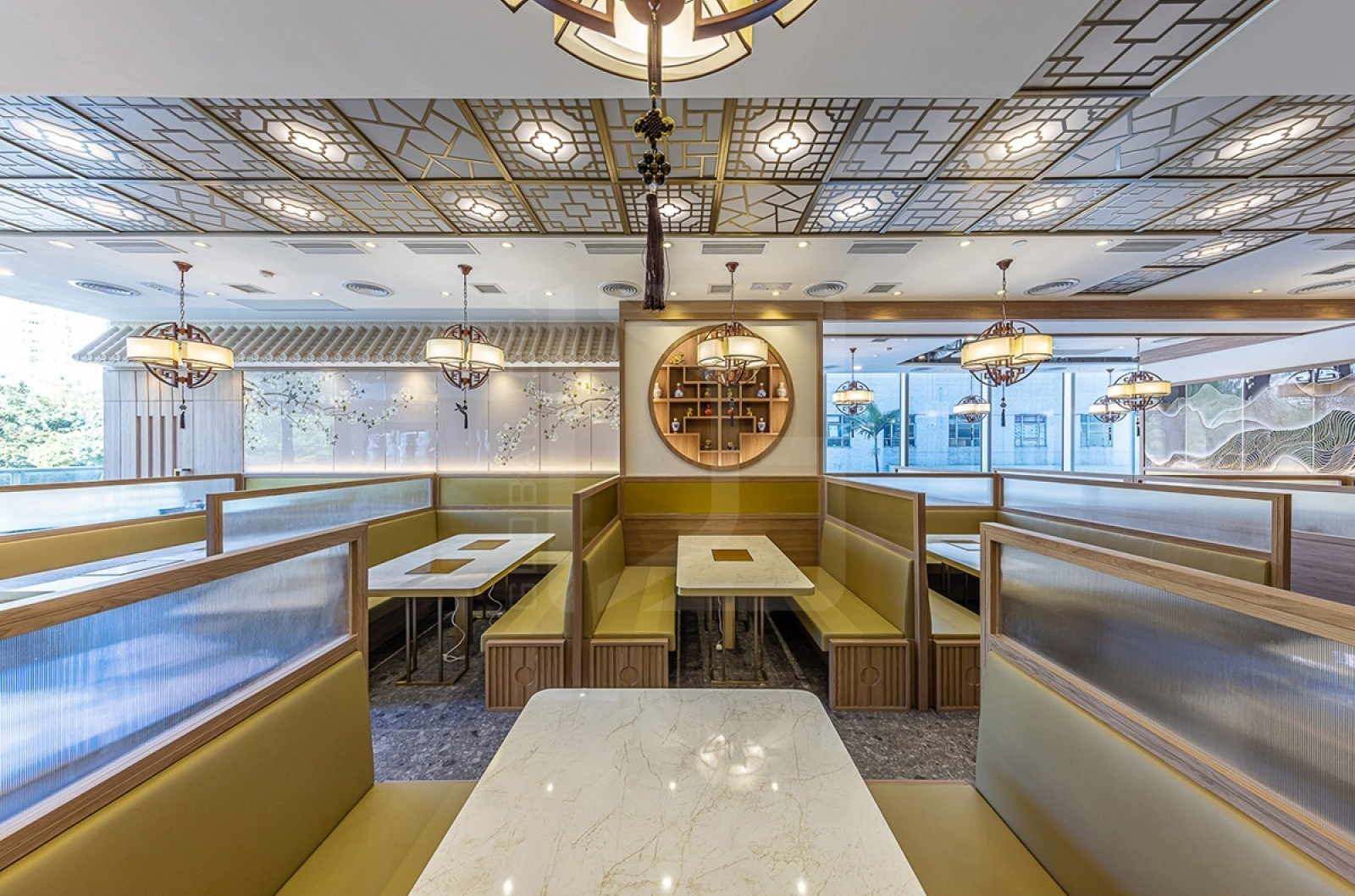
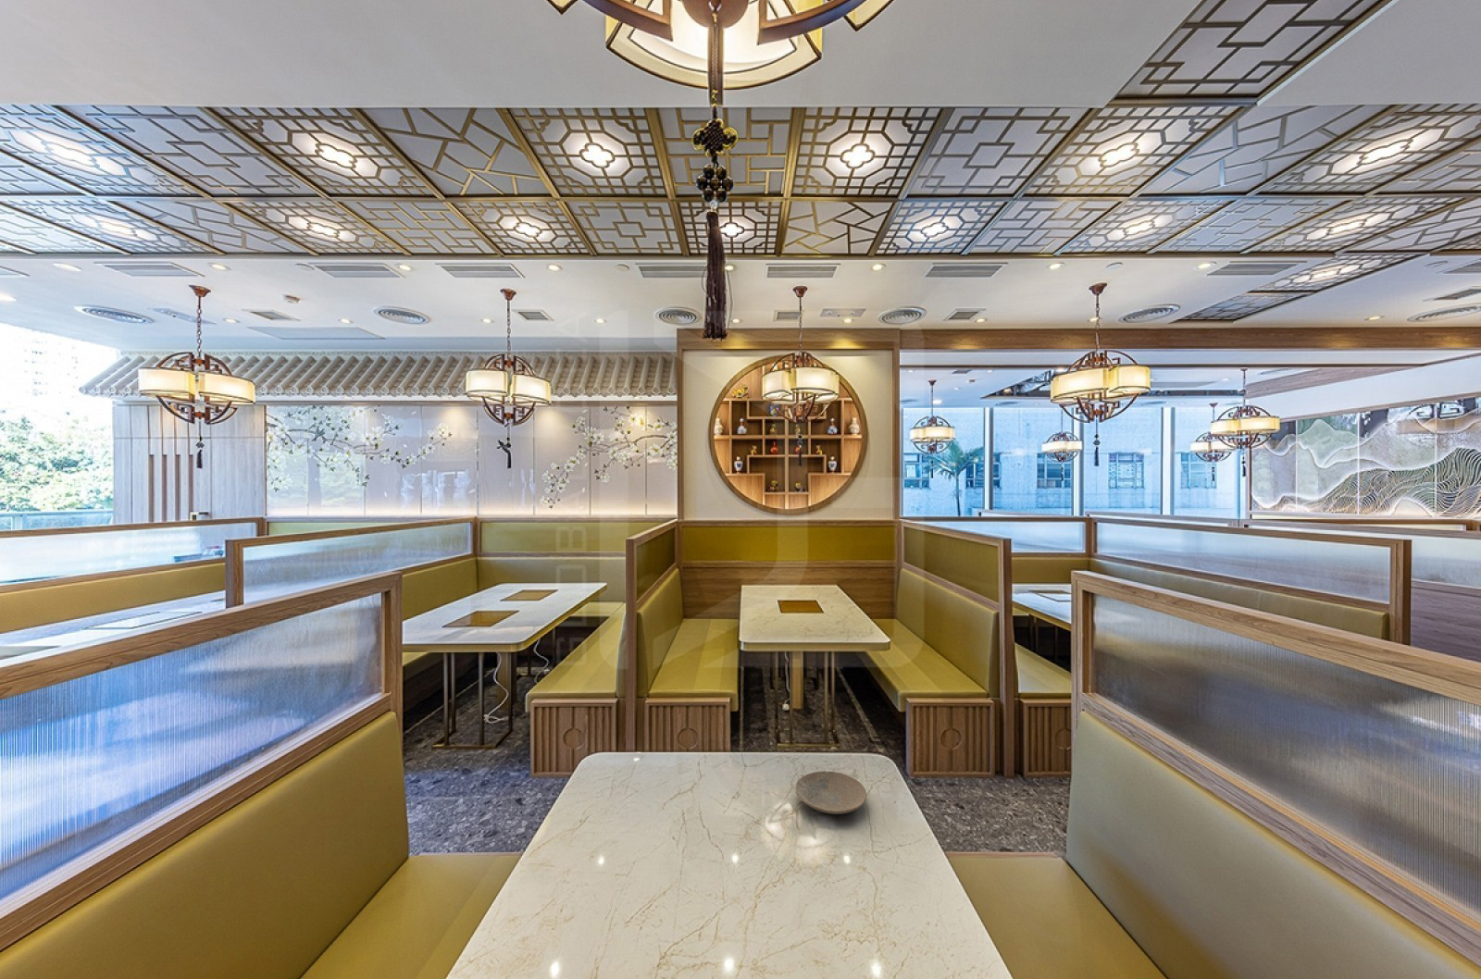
+ plate [795,770,868,815]
